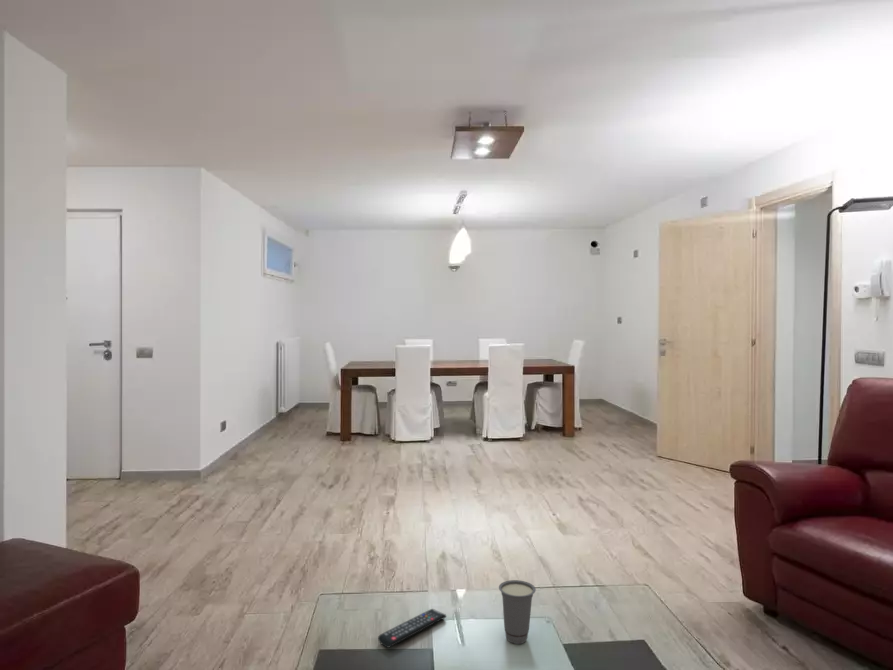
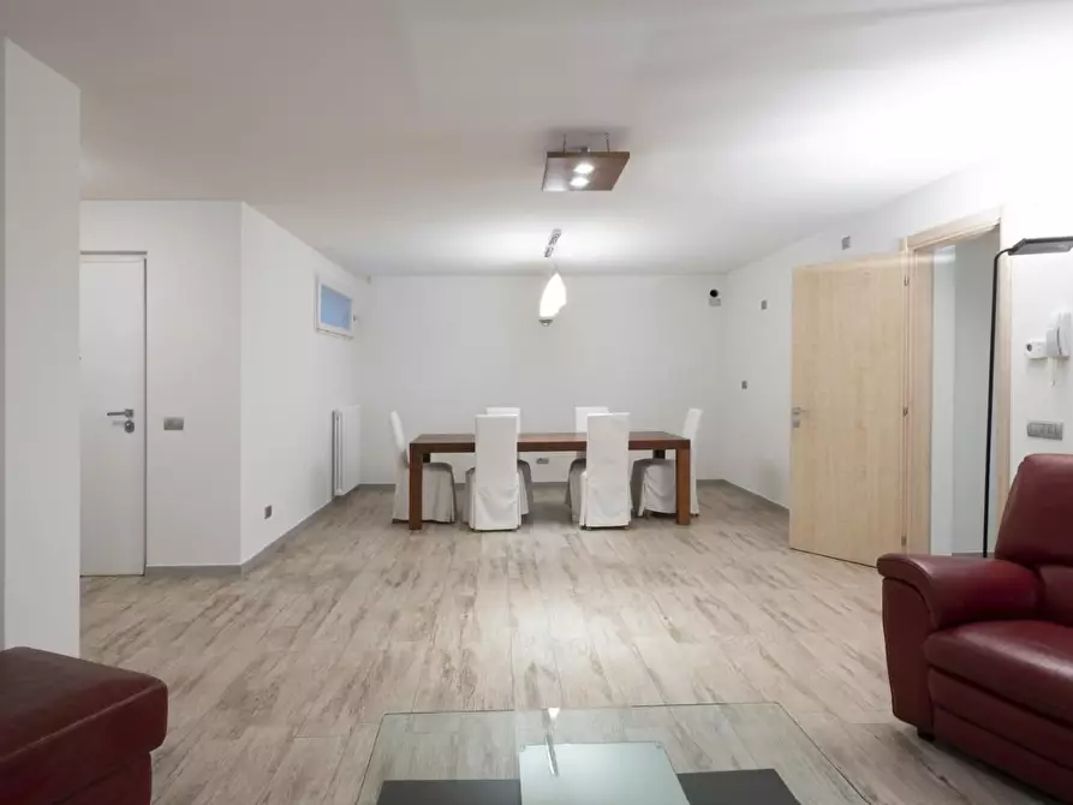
- cup [498,579,537,645]
- remote control [377,608,447,649]
